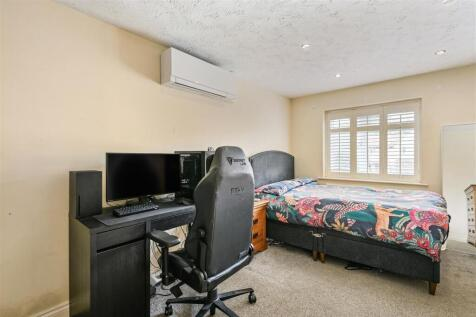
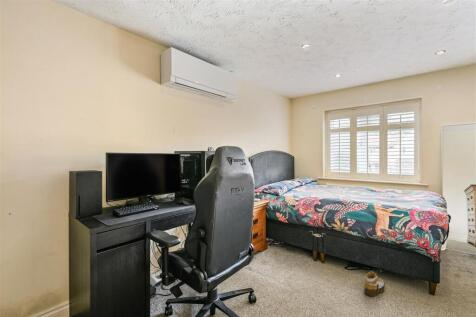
+ shoe [363,271,386,298]
